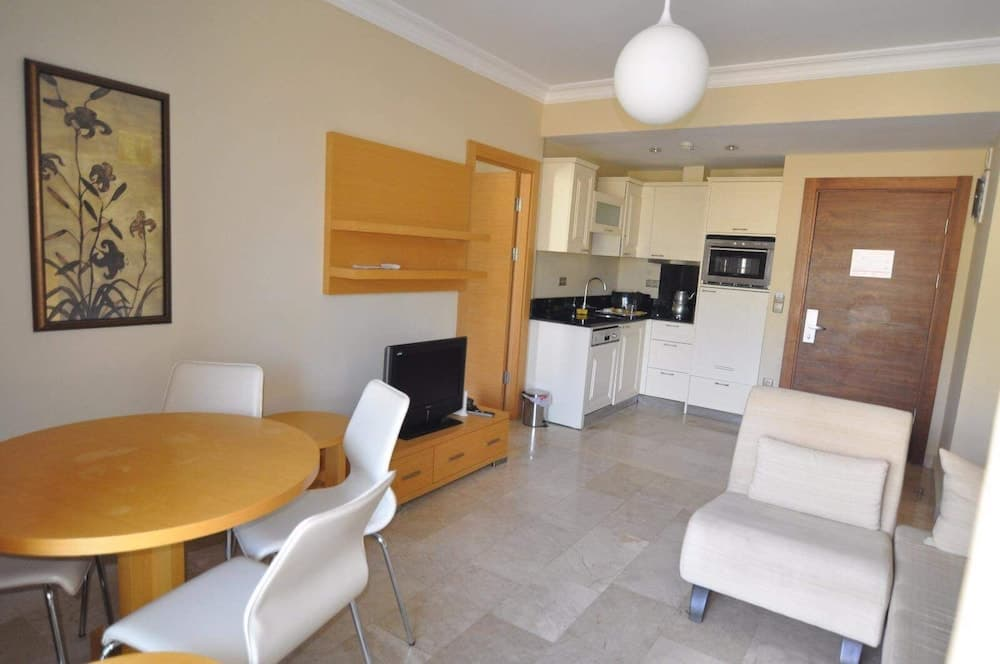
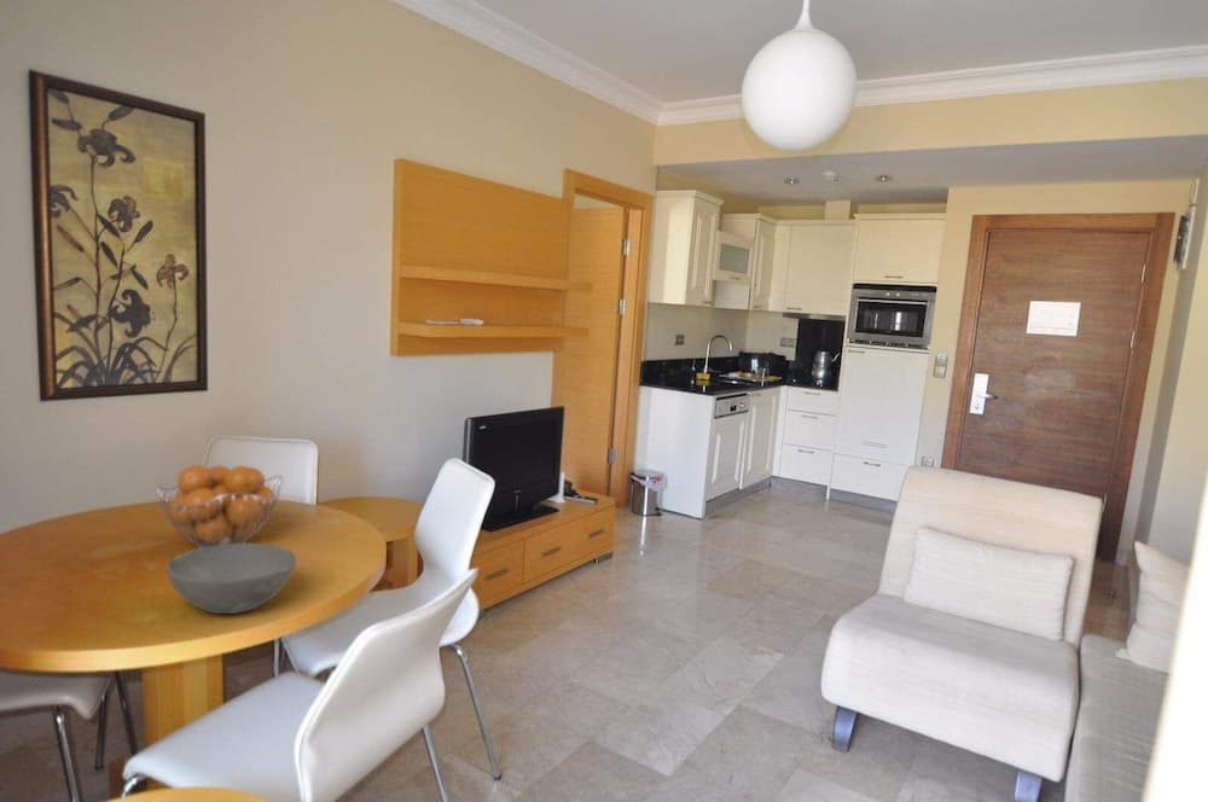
+ bowl [167,542,297,615]
+ fruit basket [156,464,284,548]
